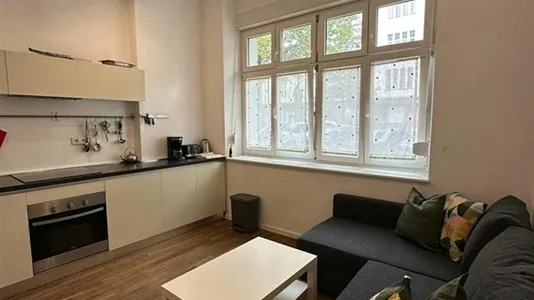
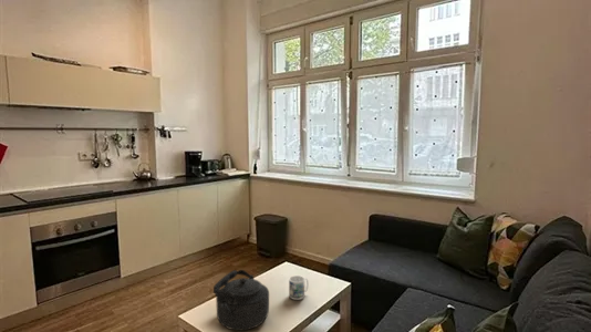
+ kettle [212,269,270,332]
+ mug [288,274,309,301]
